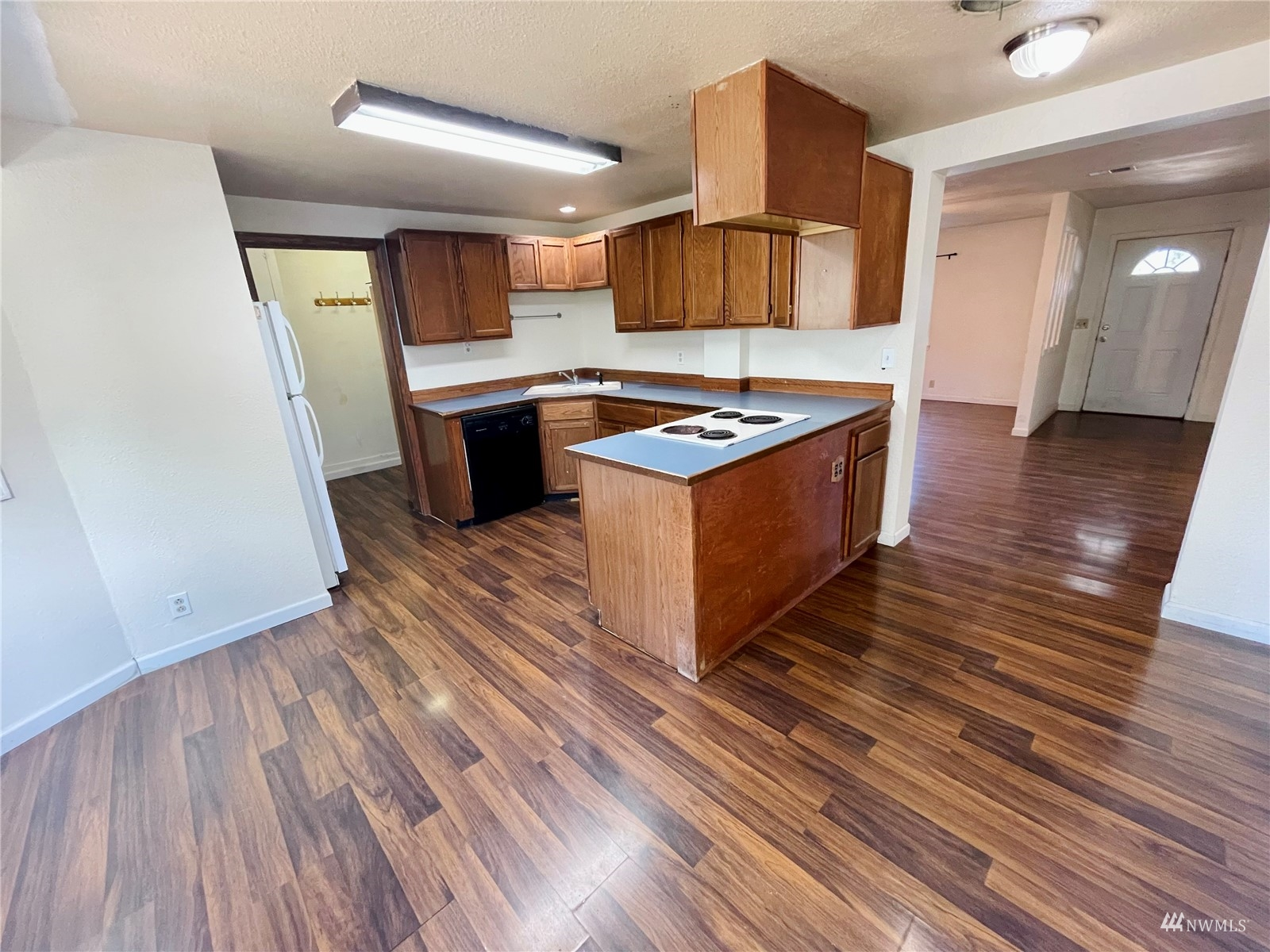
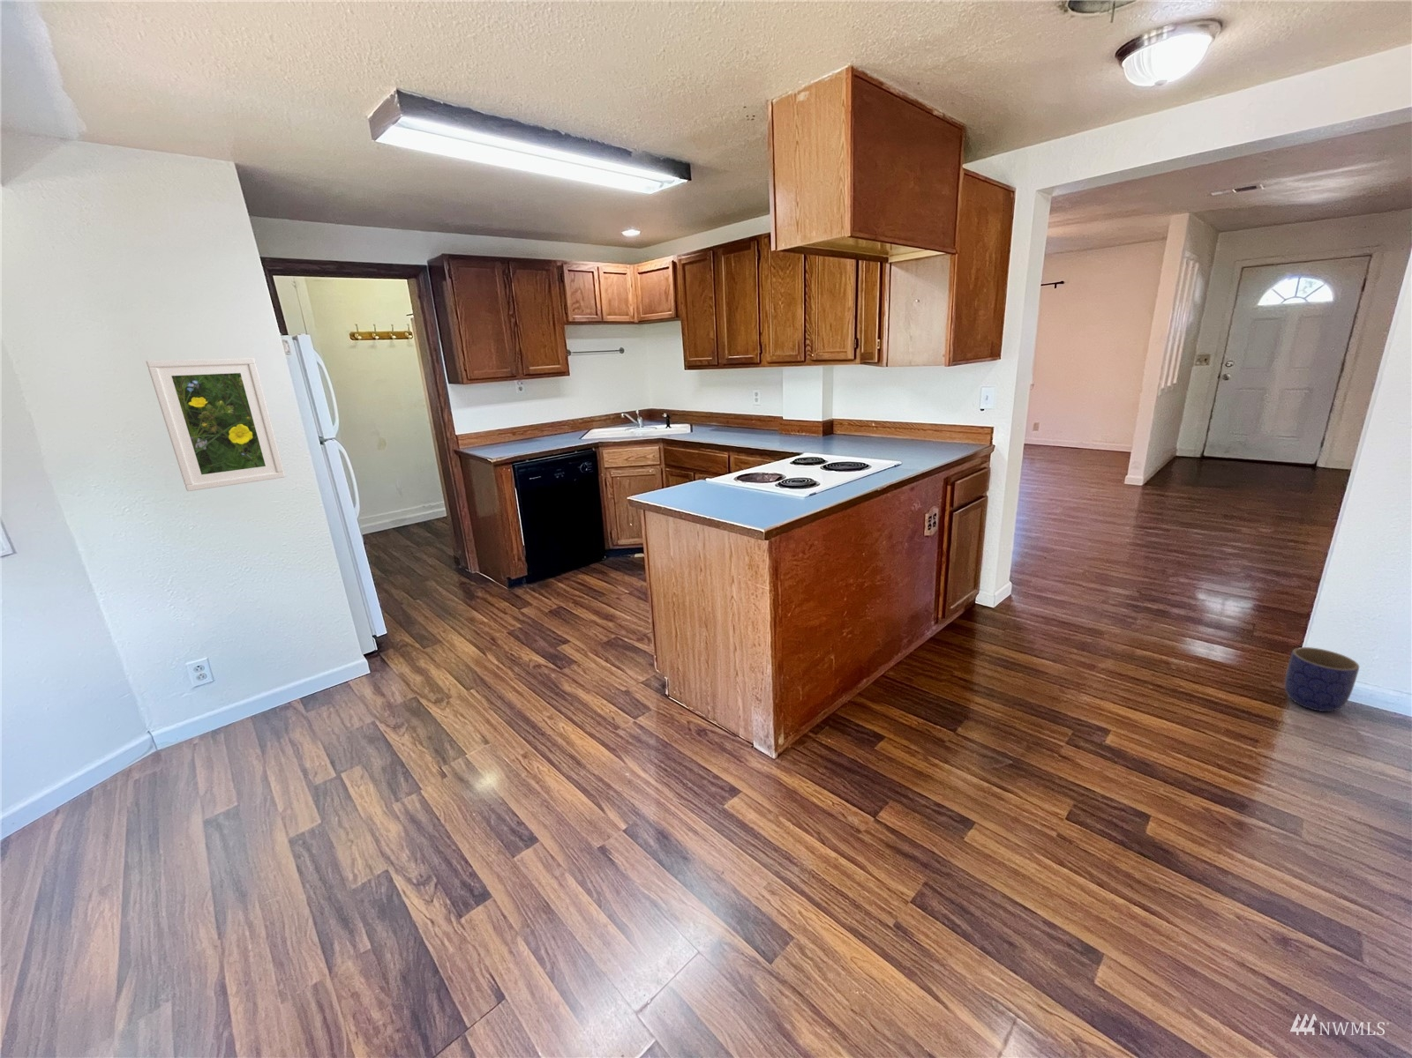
+ planter [1284,647,1360,712]
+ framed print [146,357,286,492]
